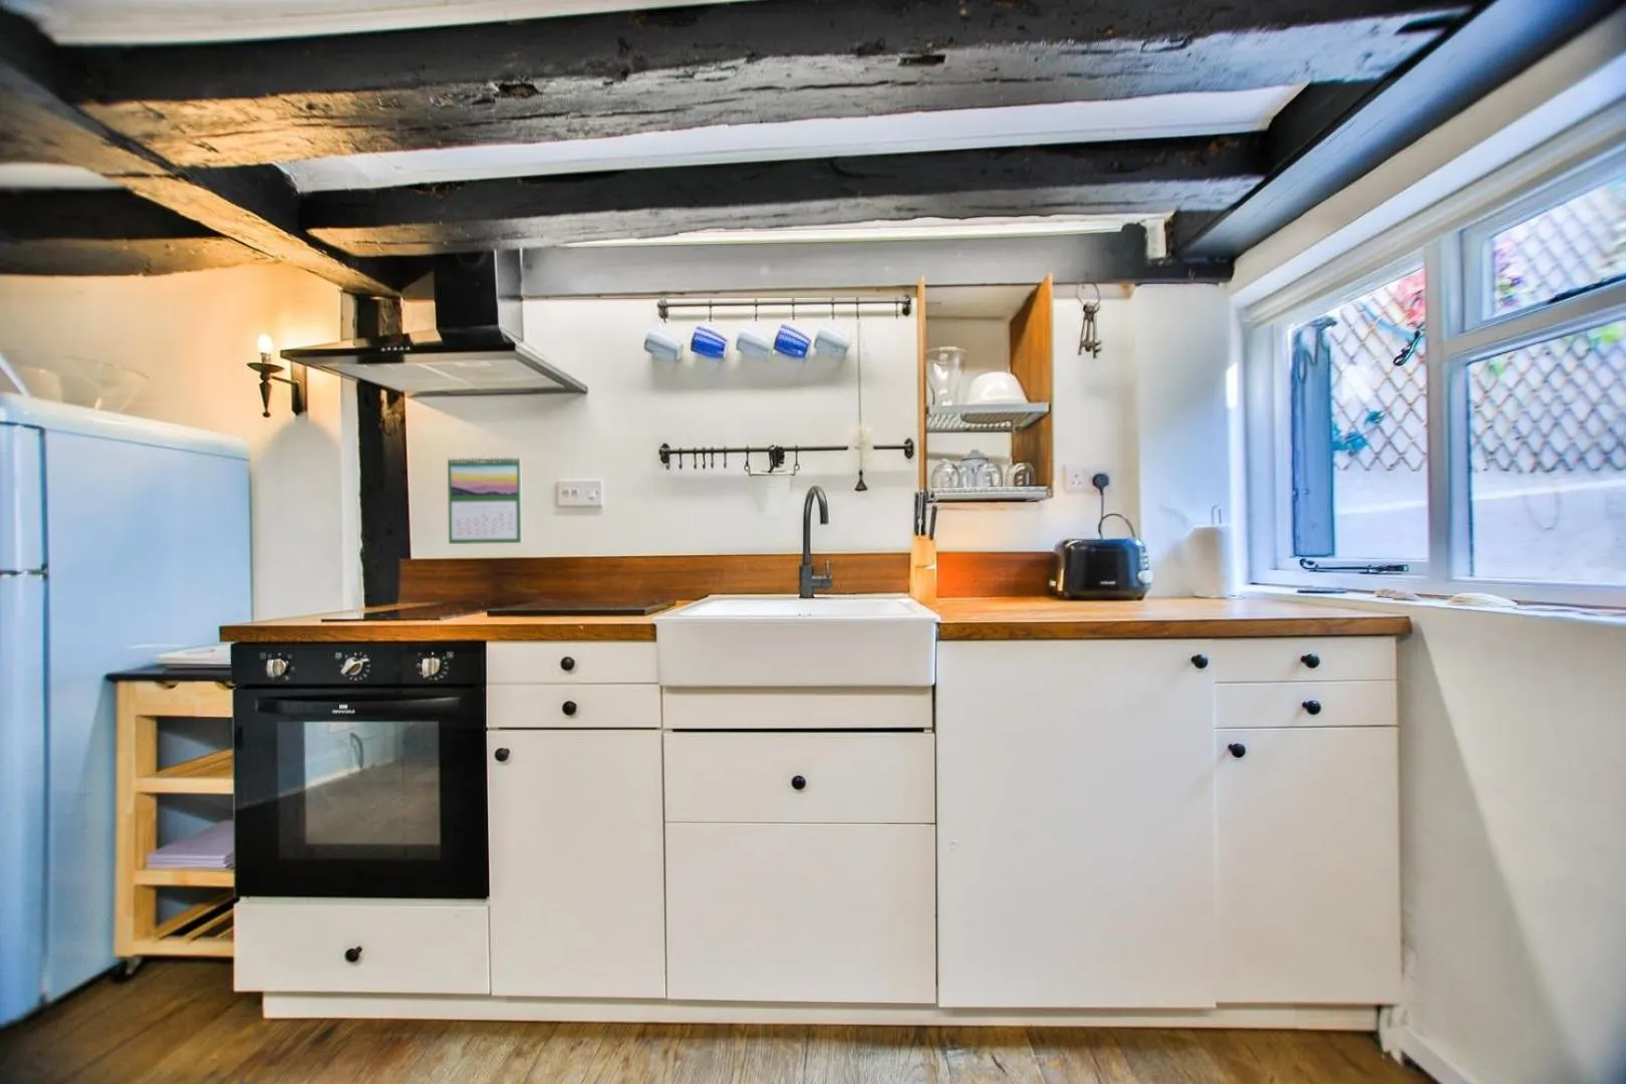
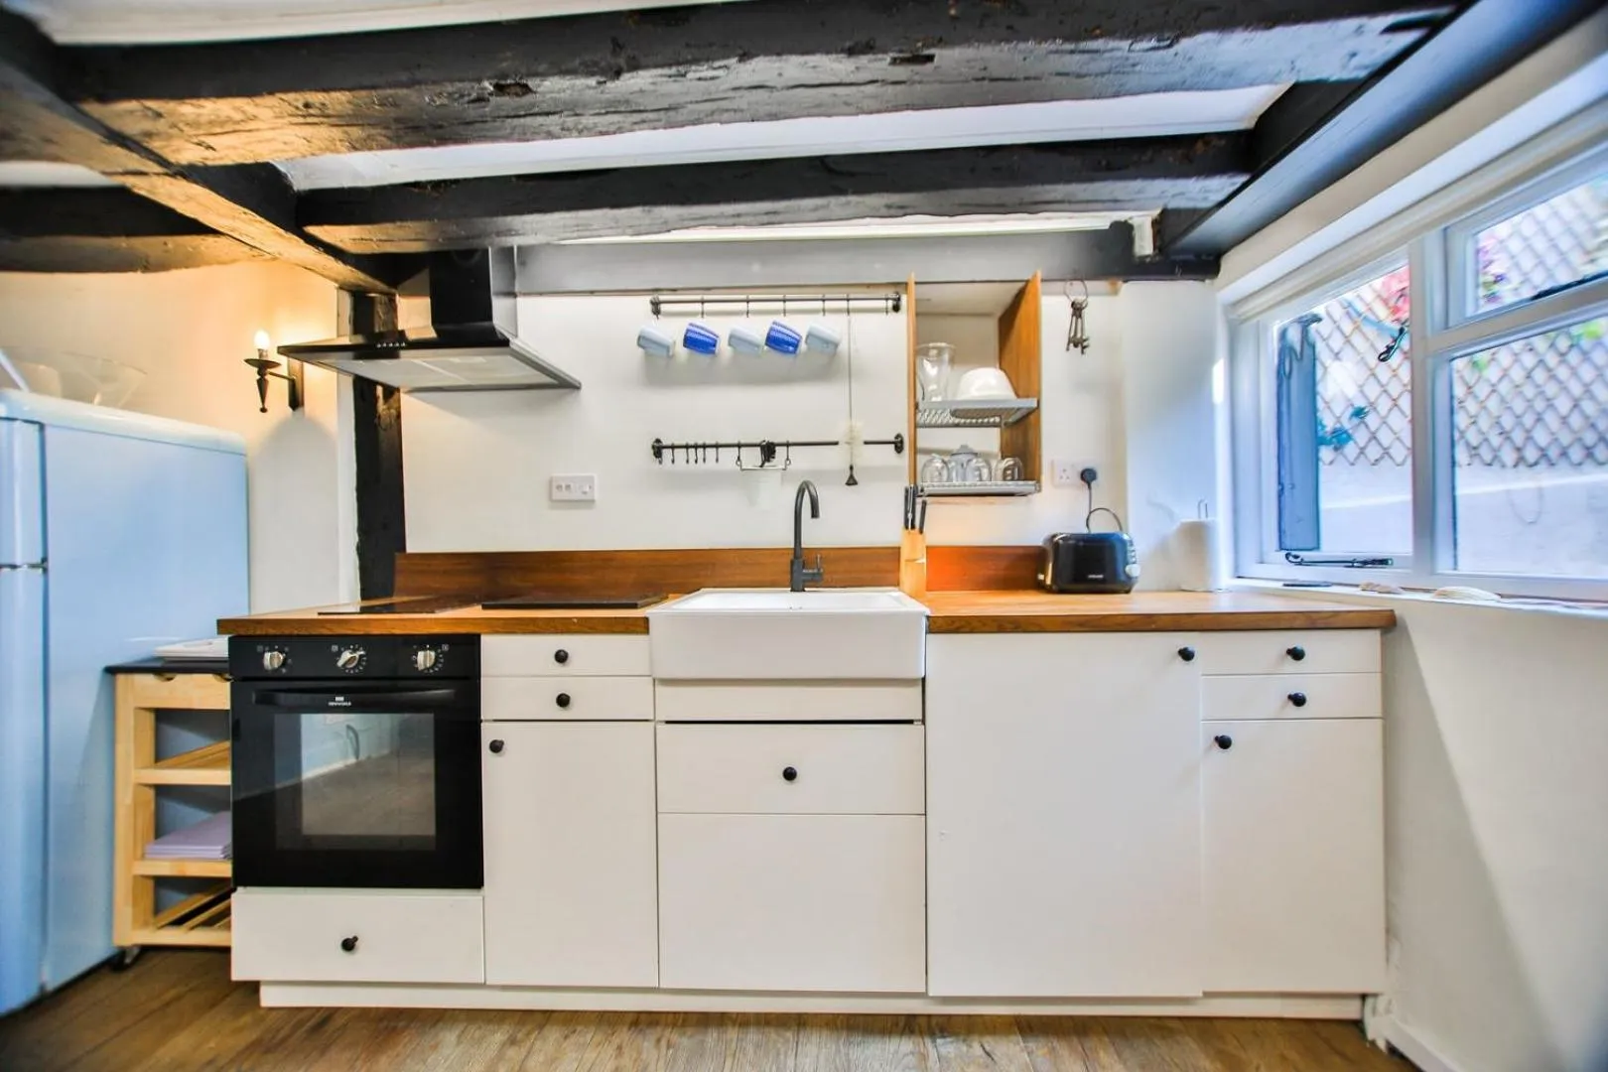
- calendar [446,454,523,544]
